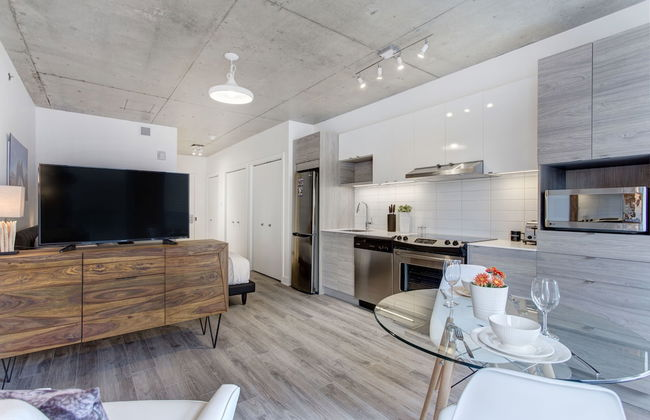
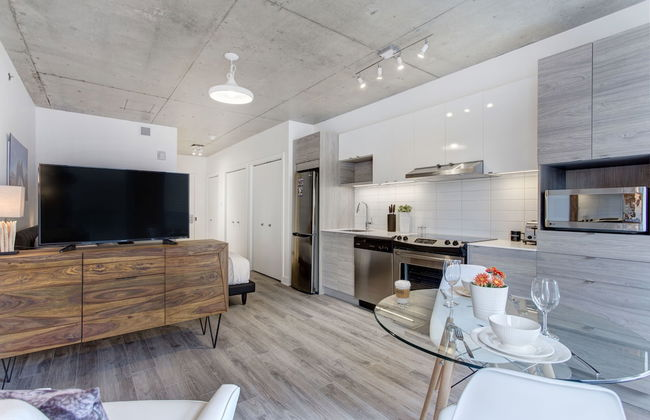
+ coffee cup [394,279,412,305]
